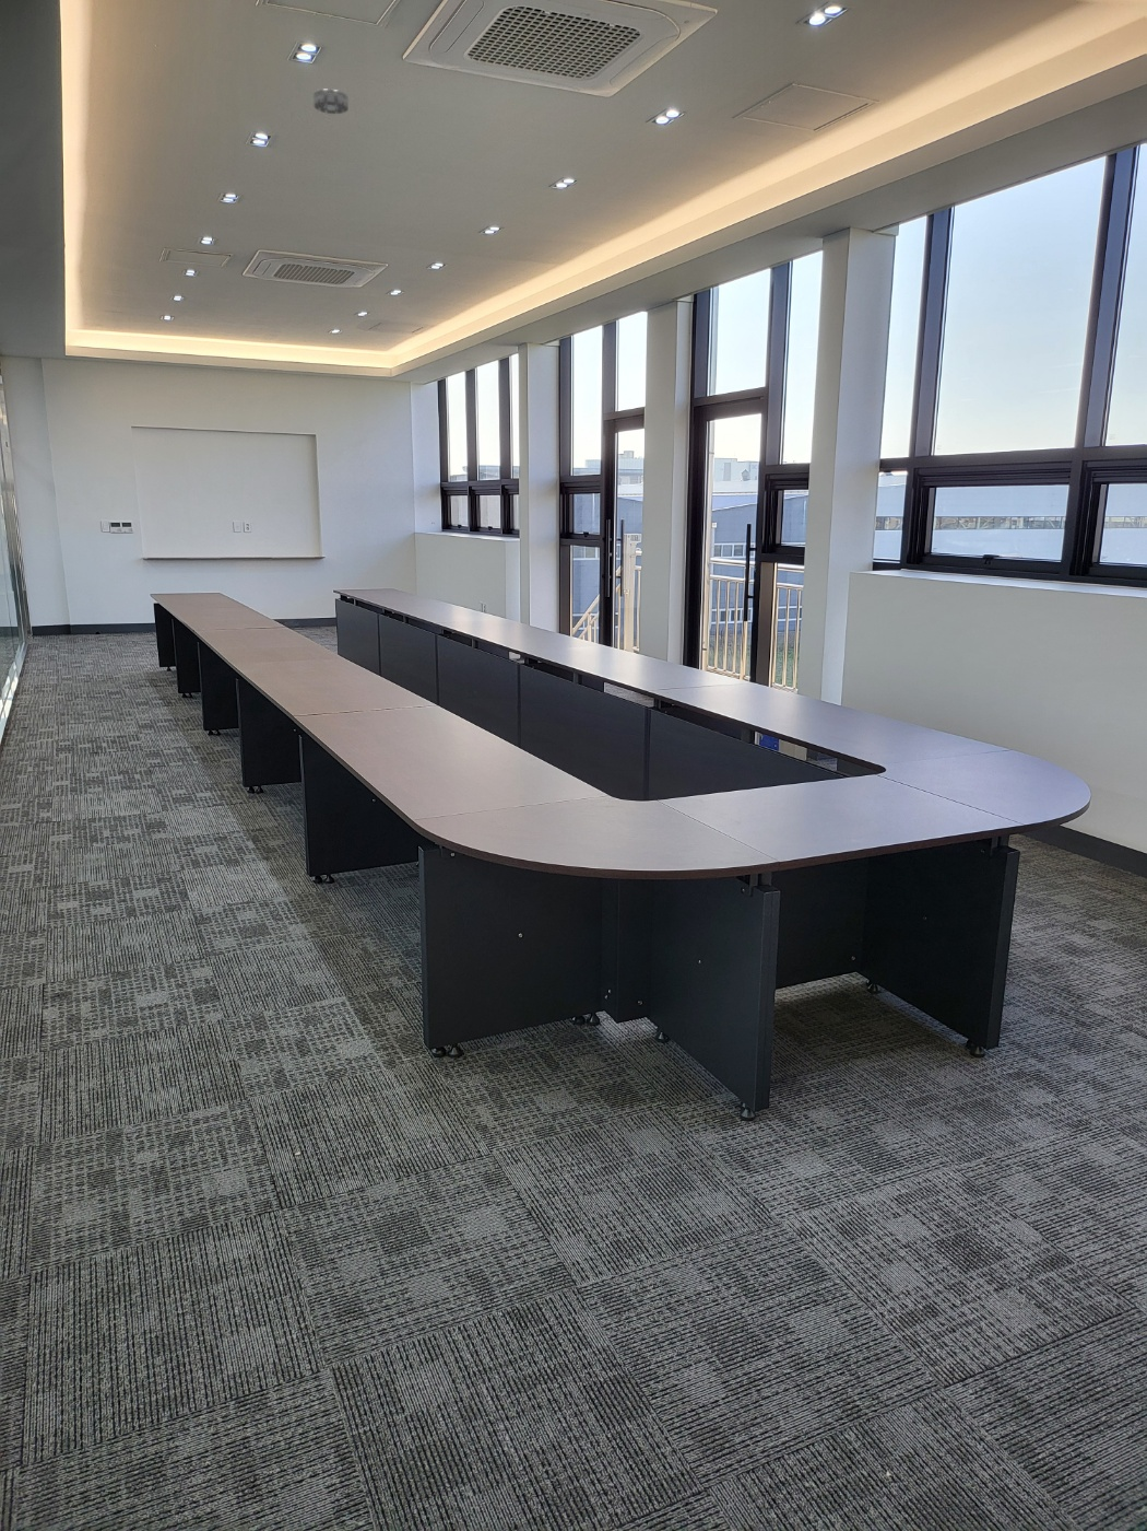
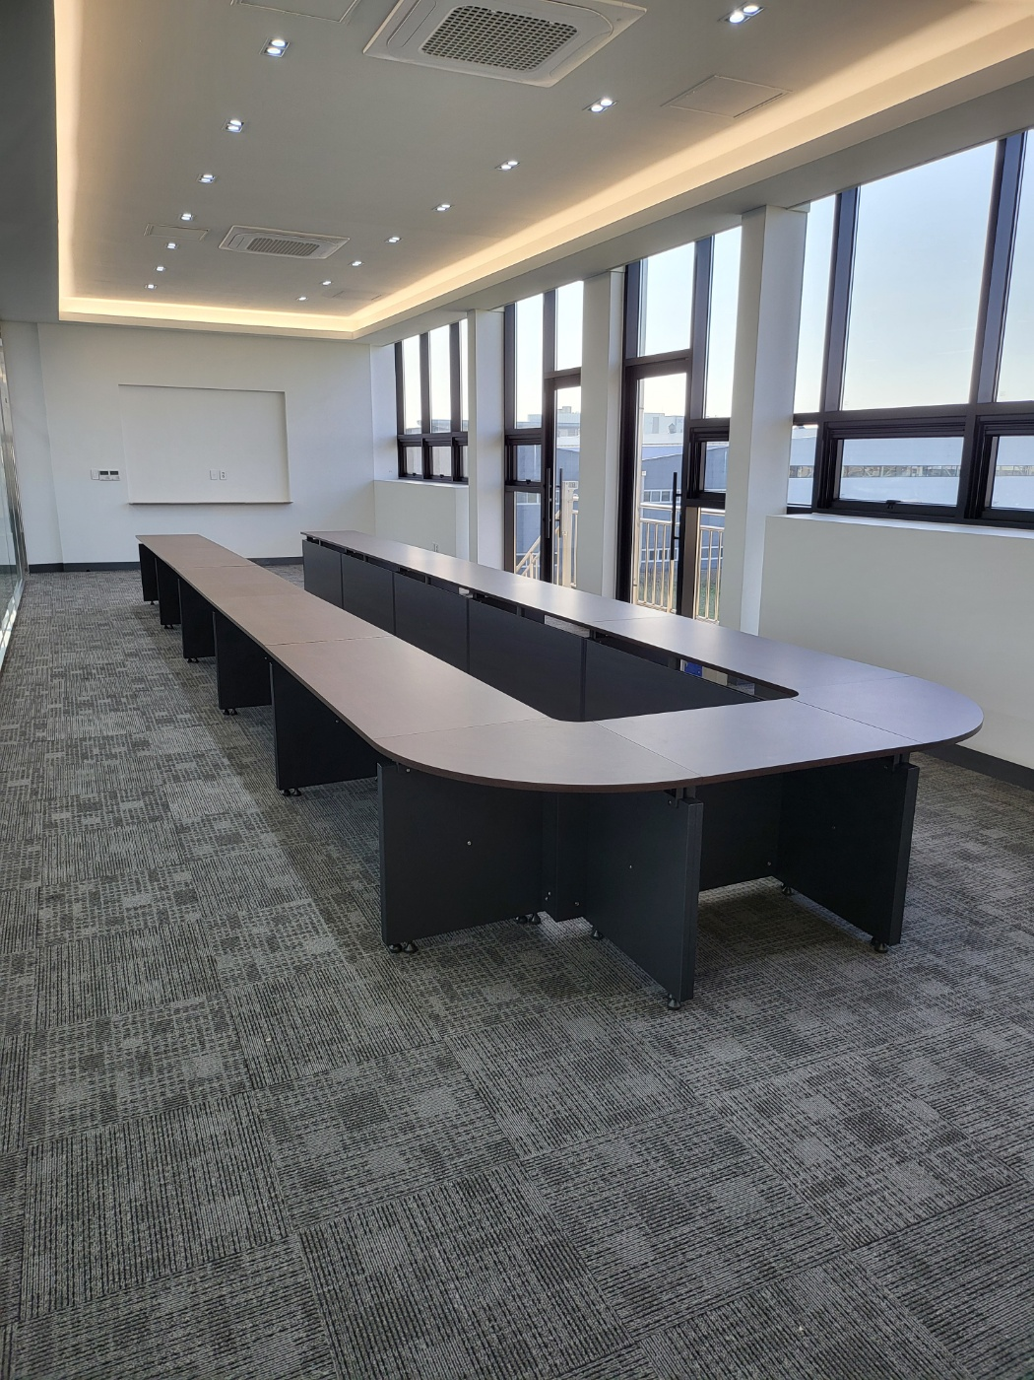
- smoke detector [312,88,349,115]
